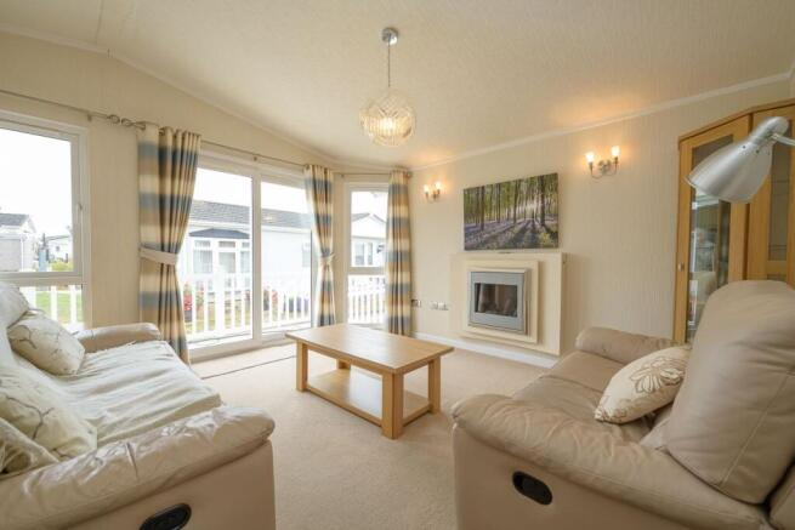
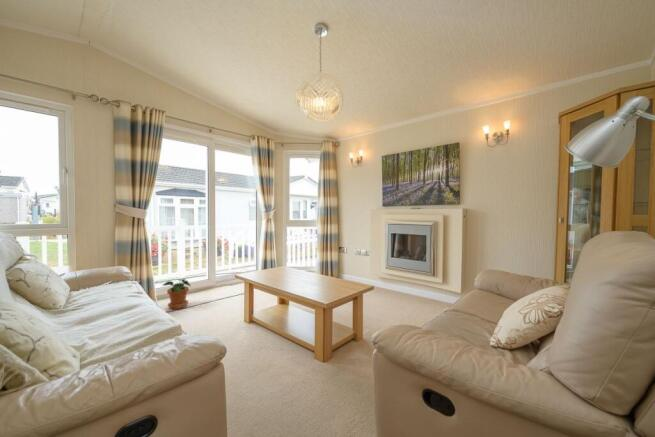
+ potted plant [162,278,192,310]
